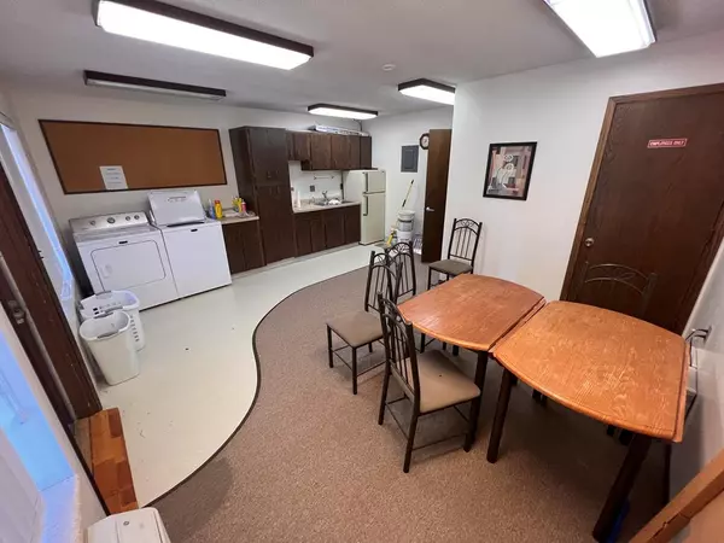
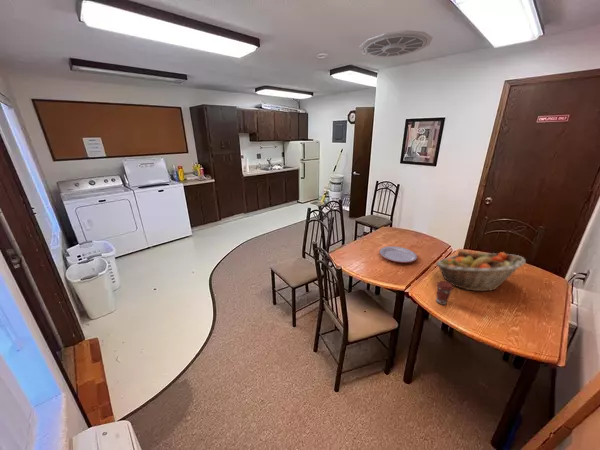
+ plate [378,245,418,264]
+ coffee cup [435,280,455,306]
+ ceiling vent [358,29,434,58]
+ fruit basket [435,249,527,292]
